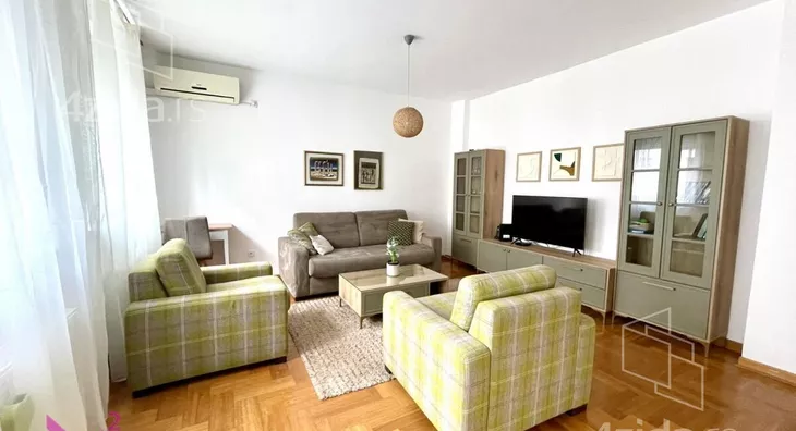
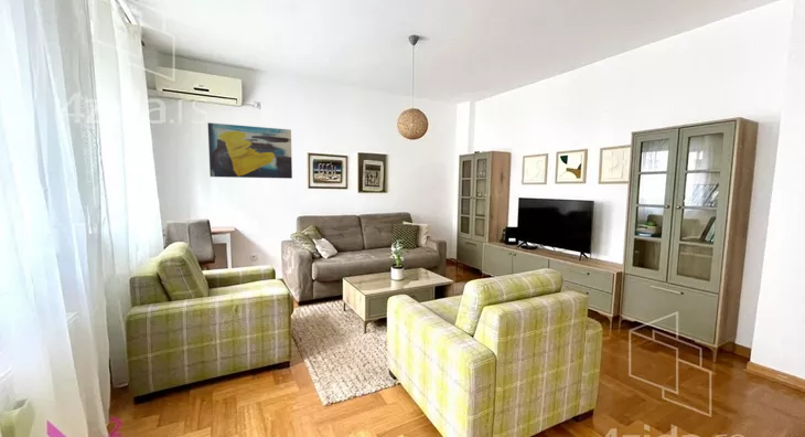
+ wall art [206,121,293,180]
